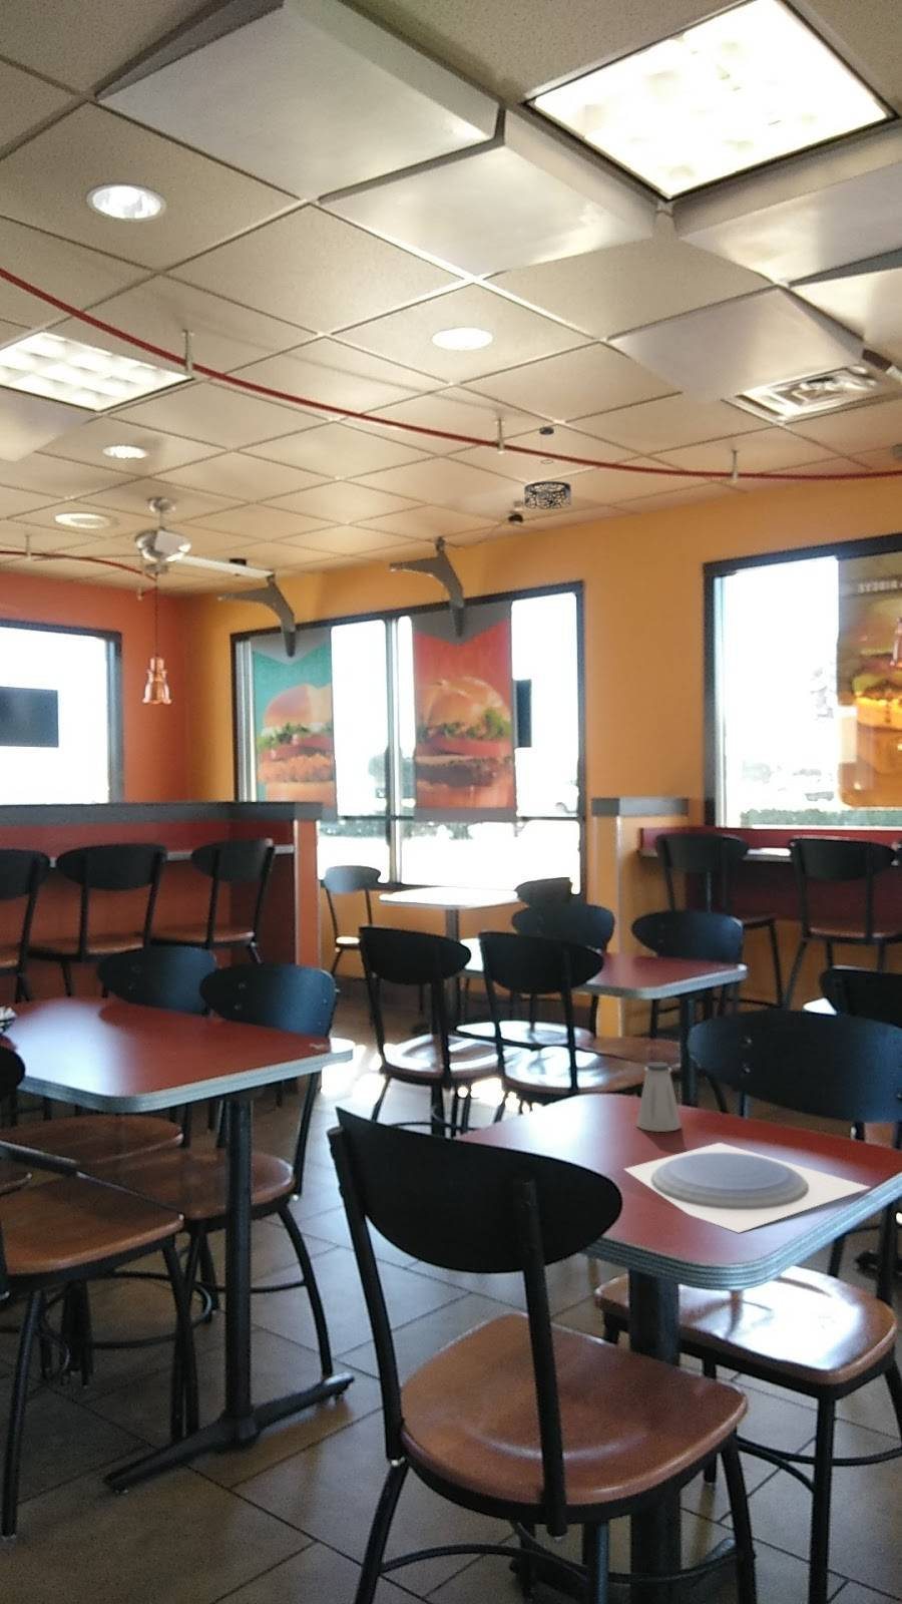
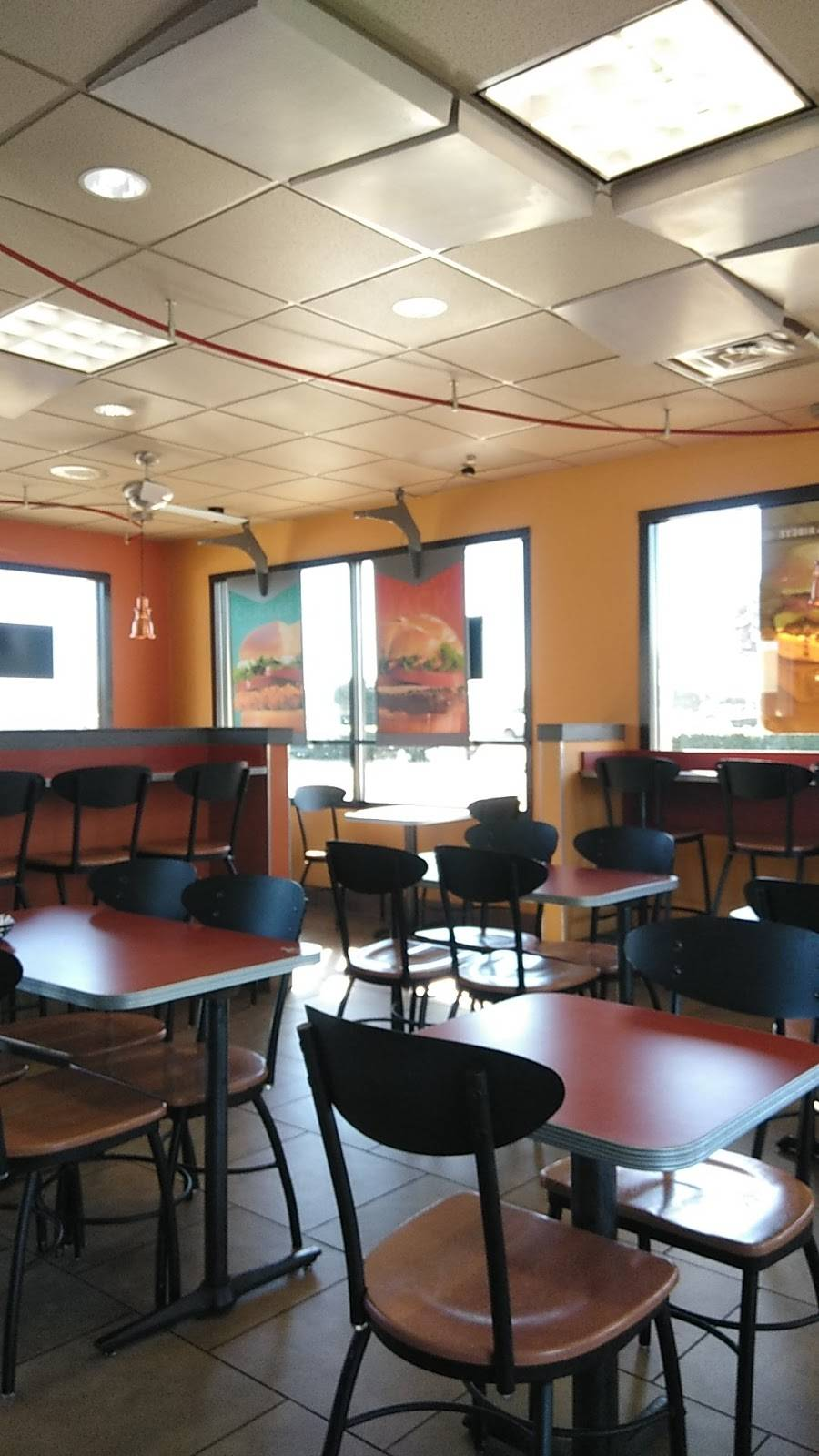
- plate [622,1141,872,1234]
- saltshaker [635,1061,683,1132]
- pendant light [523,426,573,510]
